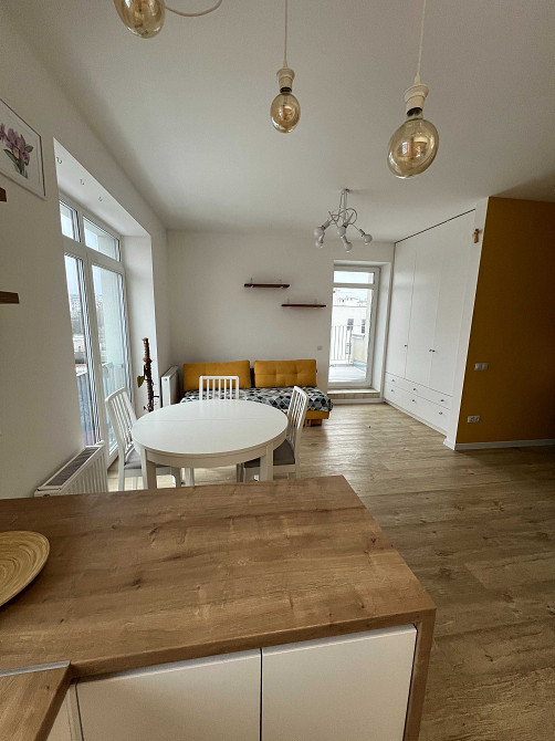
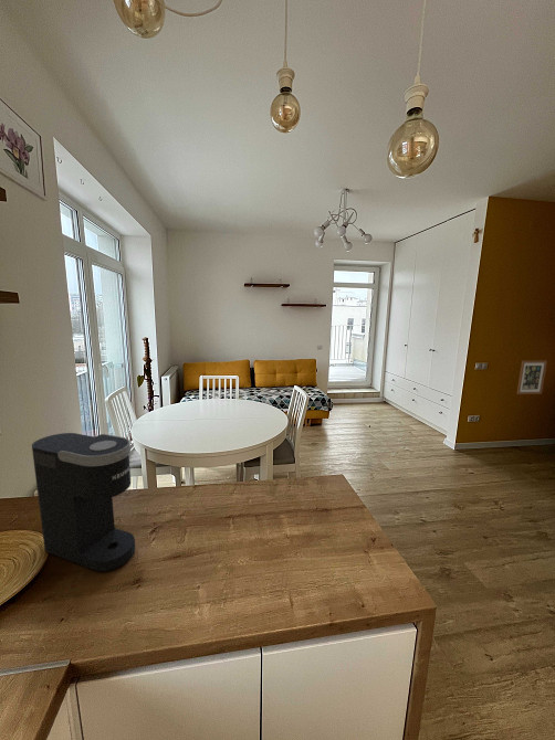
+ wall art [516,360,548,395]
+ coffee maker [31,432,136,572]
